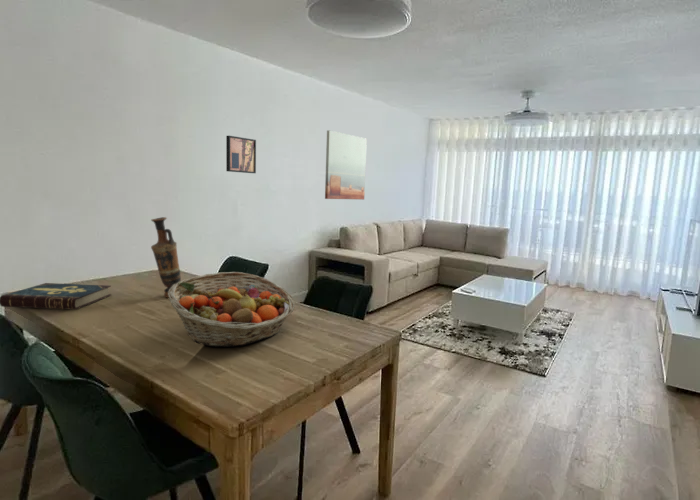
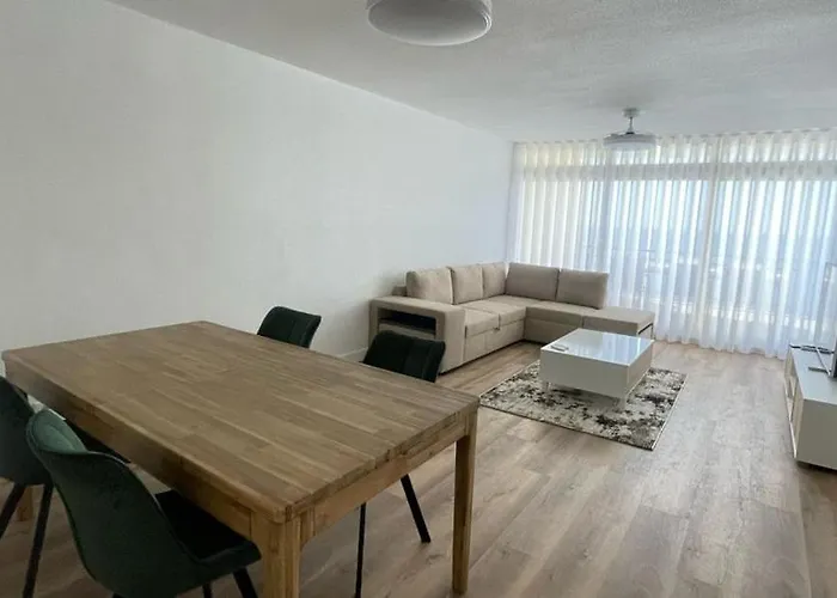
- book [0,282,112,311]
- wall art [324,129,368,201]
- vase [150,216,182,298]
- wall art [225,135,257,174]
- fruit basket [168,271,296,348]
